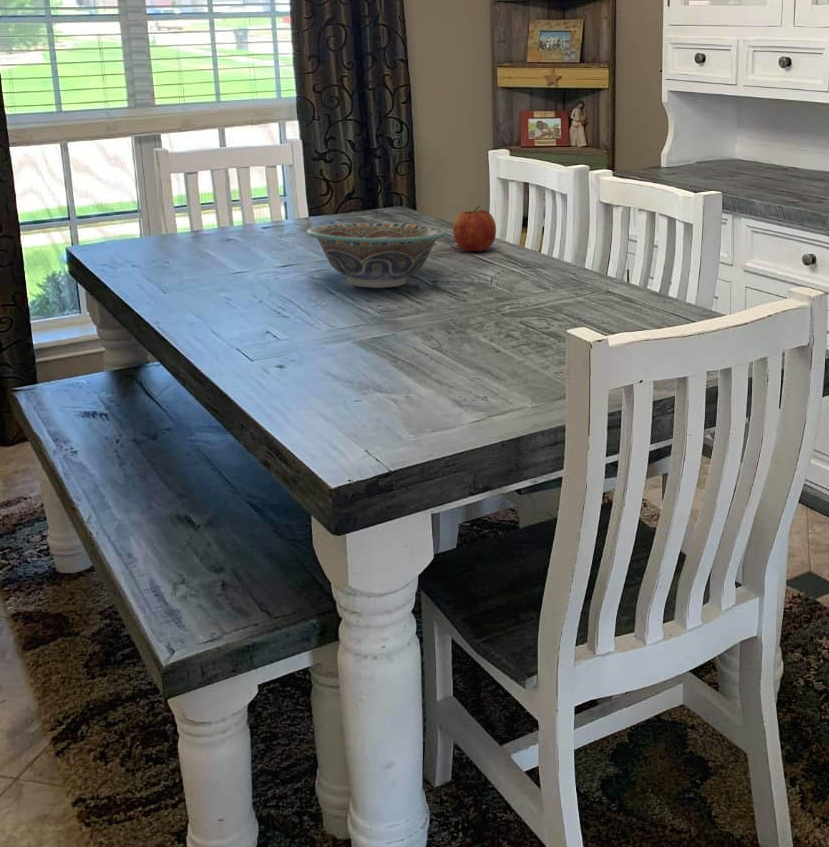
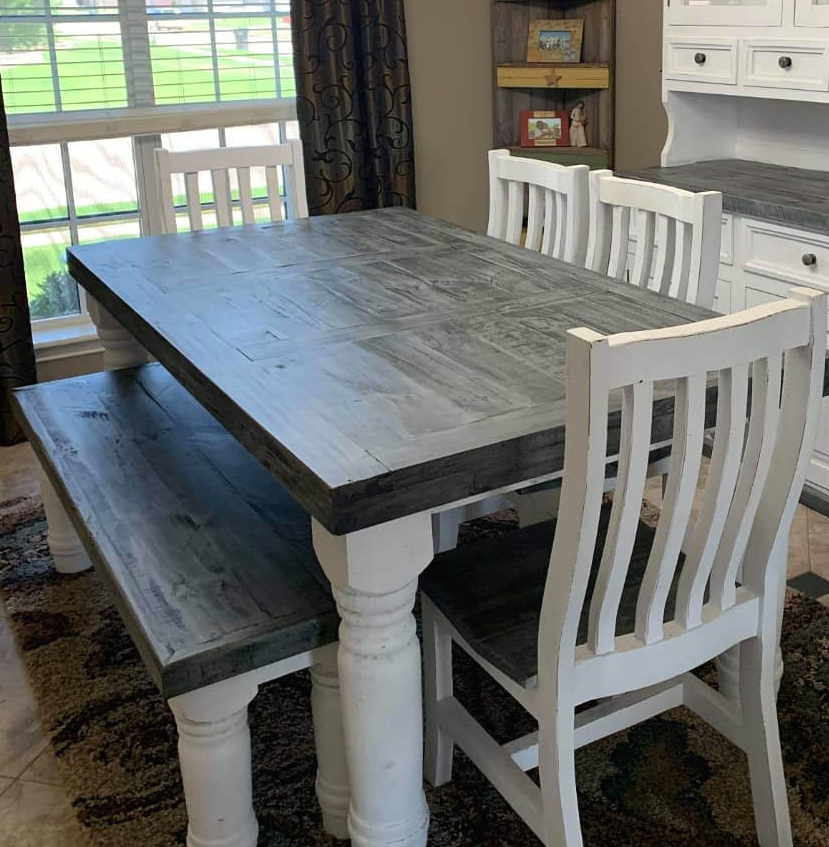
- decorative bowl [306,222,447,289]
- fruit [452,205,497,252]
